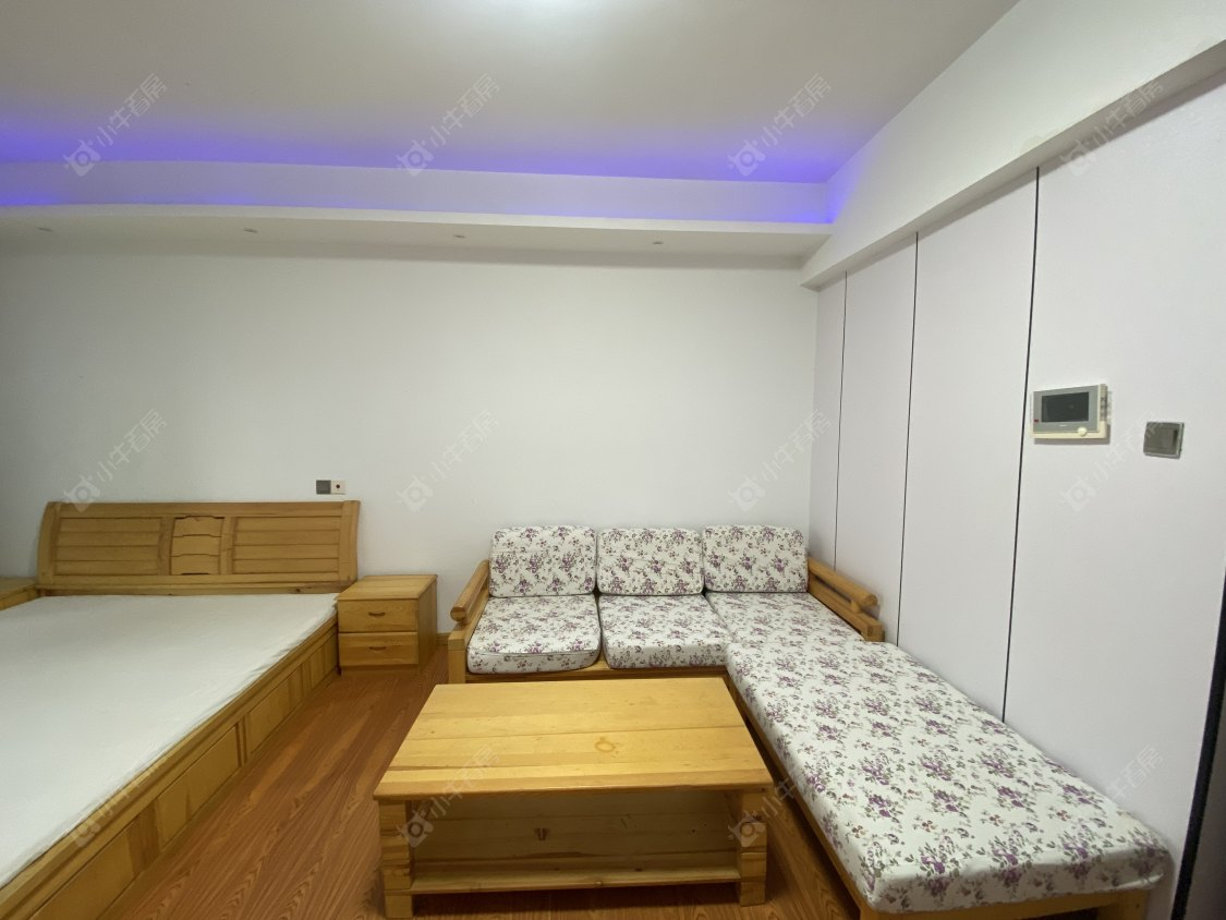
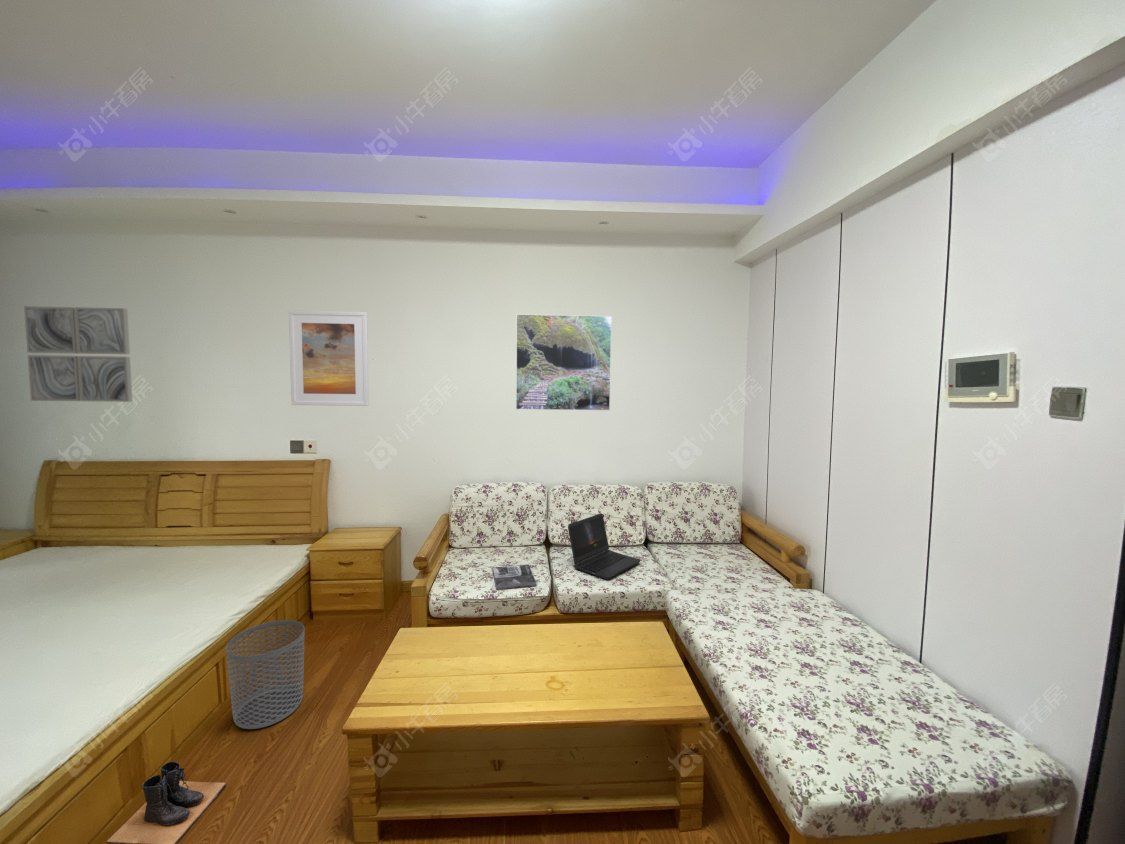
+ wall art [23,305,133,403]
+ laptop computer [567,512,641,581]
+ waste bin [225,619,305,730]
+ boots [106,761,227,844]
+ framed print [515,313,613,412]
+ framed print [288,310,370,407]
+ magazine [491,564,537,590]
